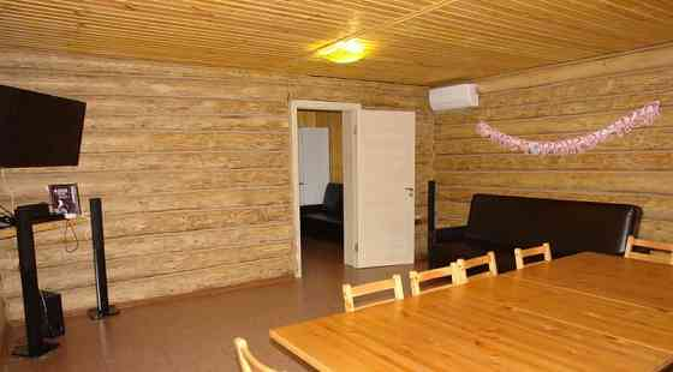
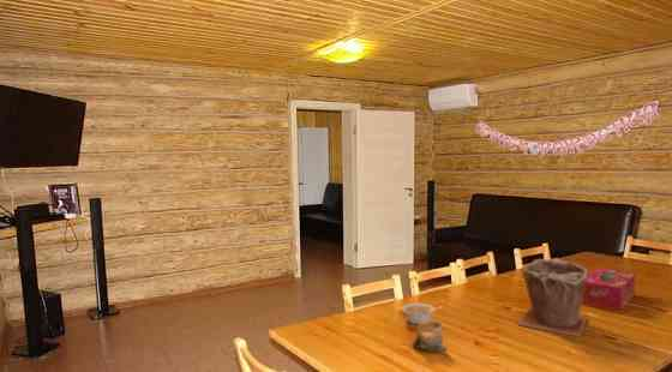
+ tissue box [581,266,636,312]
+ plant pot [516,257,589,337]
+ jar [412,319,446,353]
+ legume [400,302,444,325]
